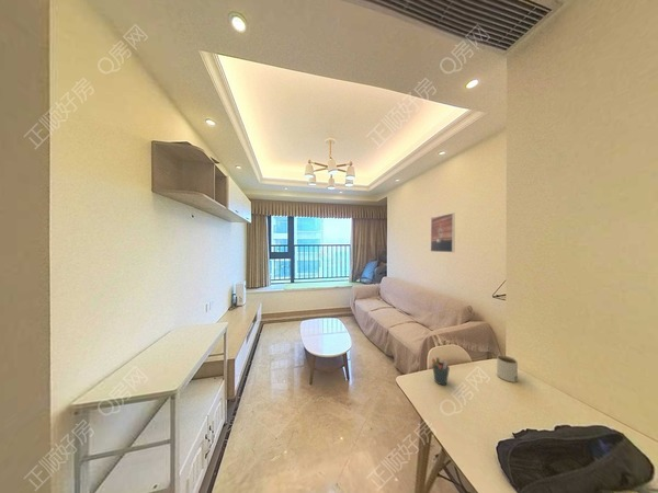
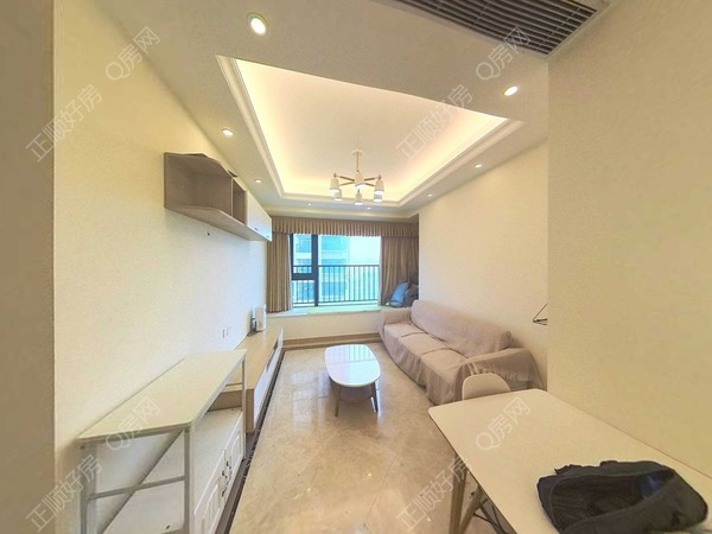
- pen holder [431,356,451,387]
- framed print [430,213,456,253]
- mug [496,354,519,383]
